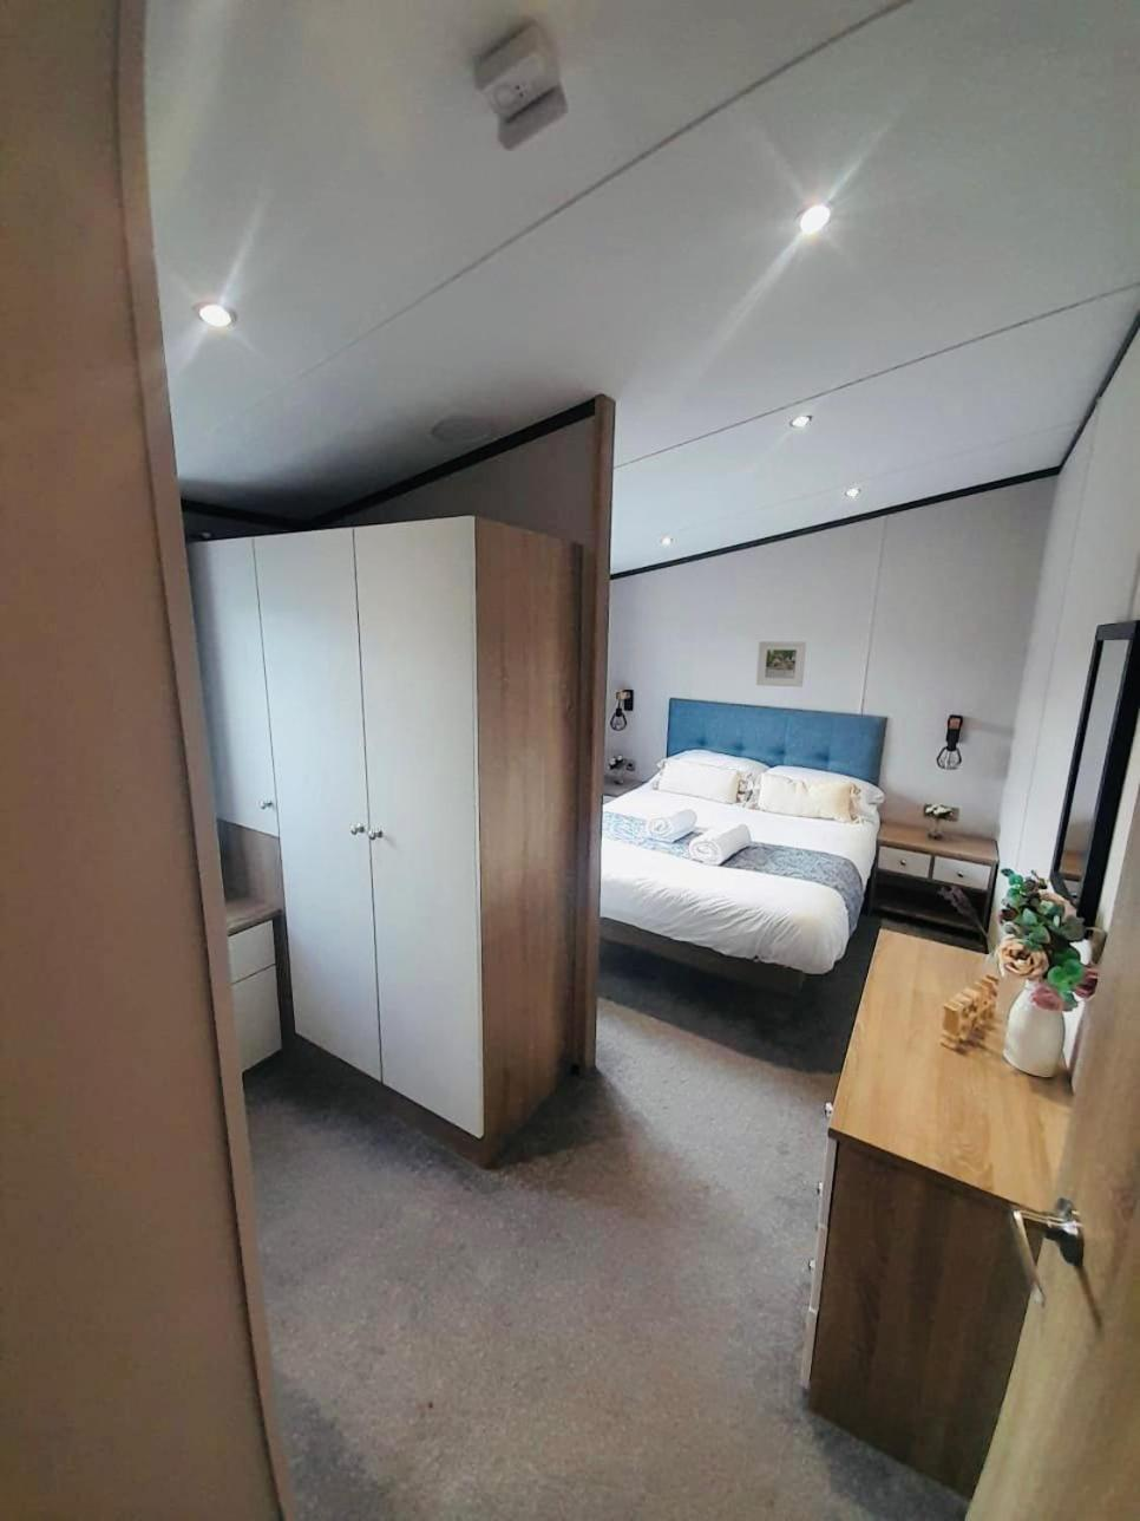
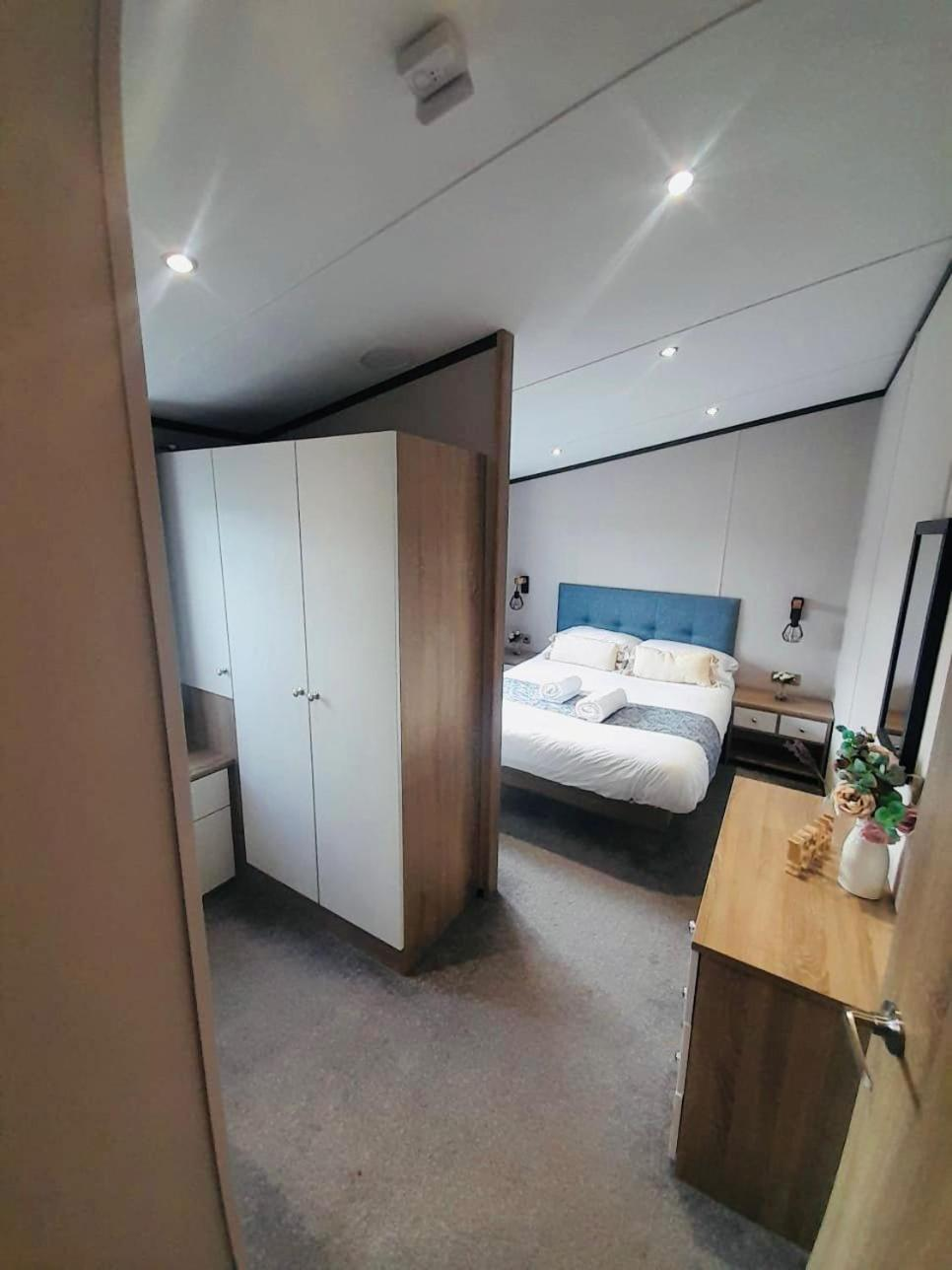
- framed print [756,640,807,689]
